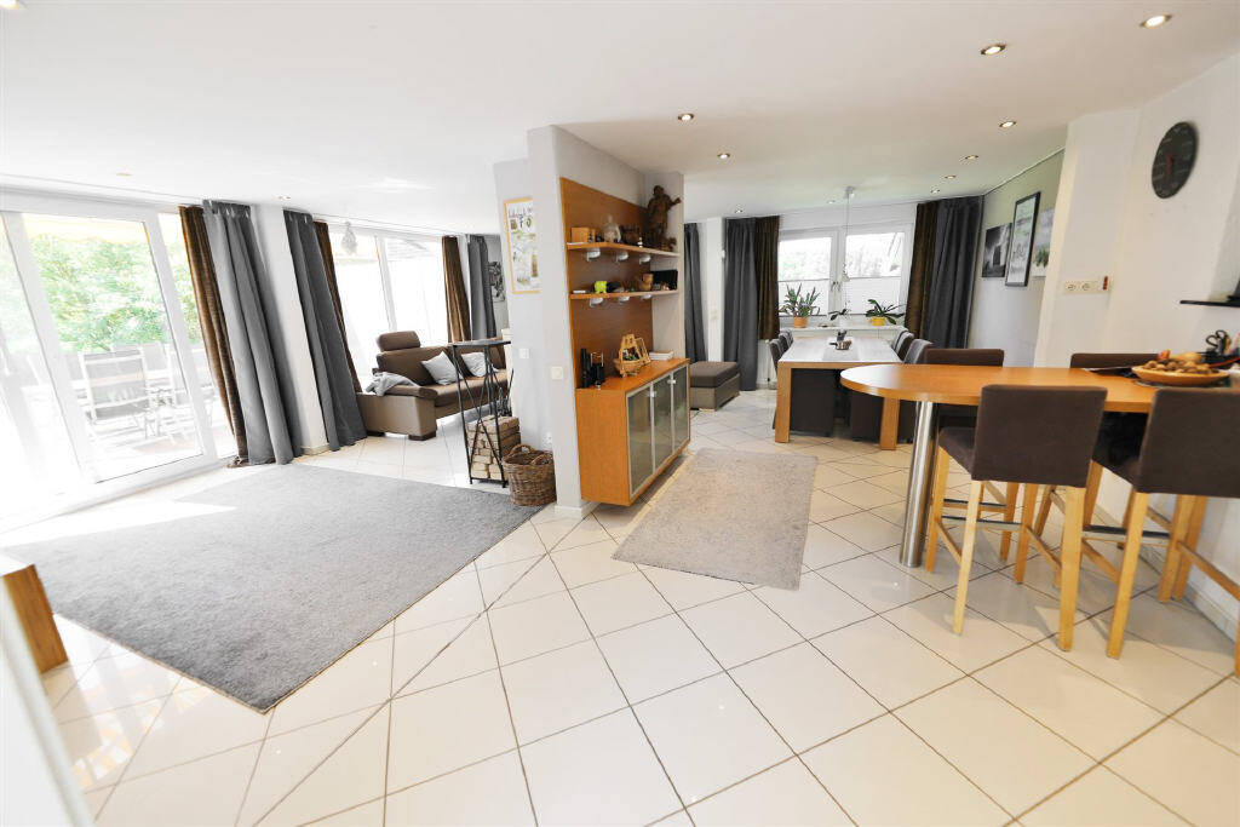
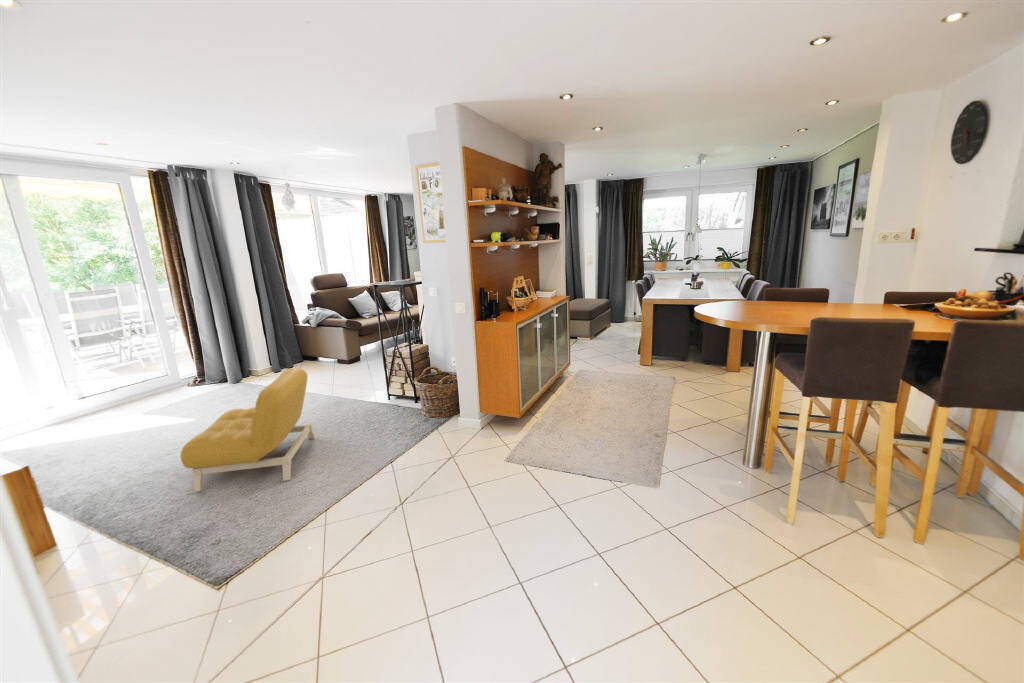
+ armchair [180,367,316,493]
